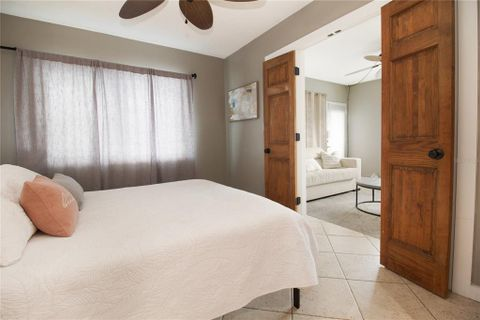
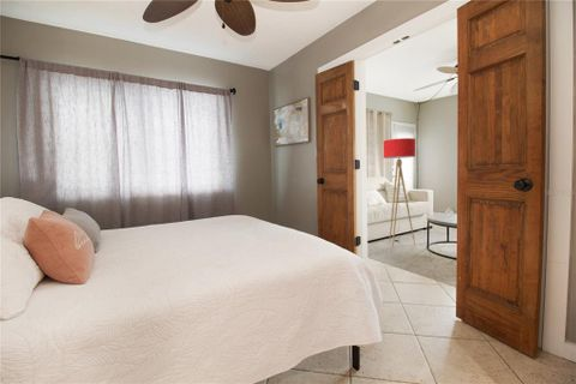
+ floor lamp [383,137,416,247]
